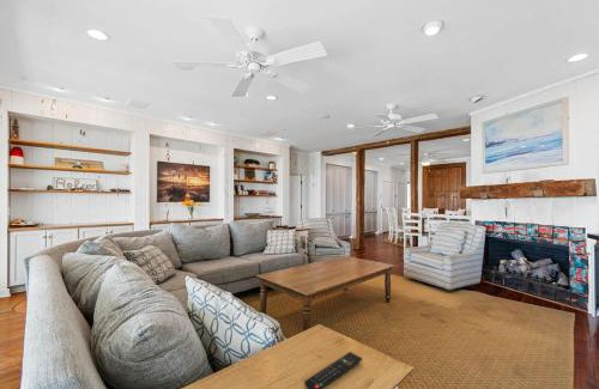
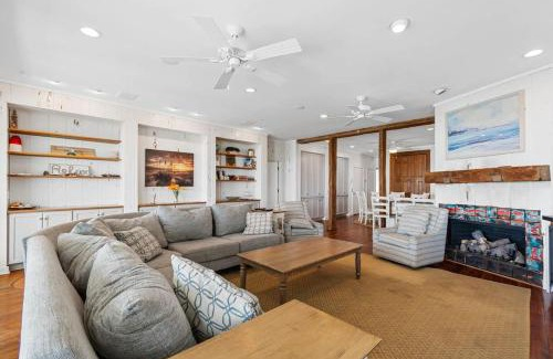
- remote control [303,351,363,389]
